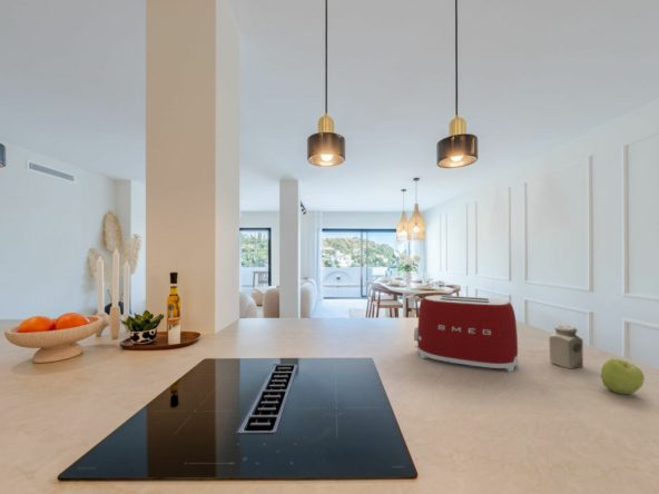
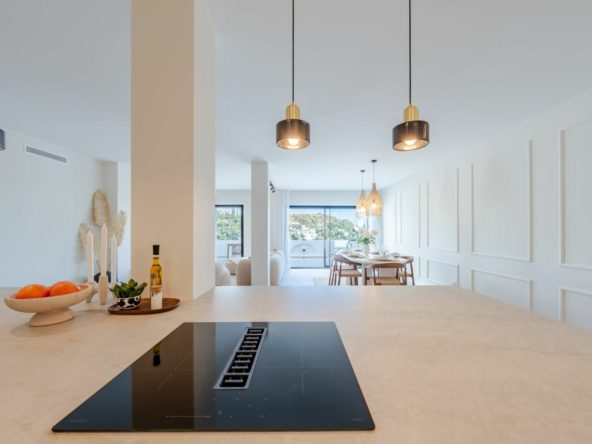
- apple [600,358,646,395]
- toaster [413,295,519,373]
- salt shaker [549,324,584,369]
